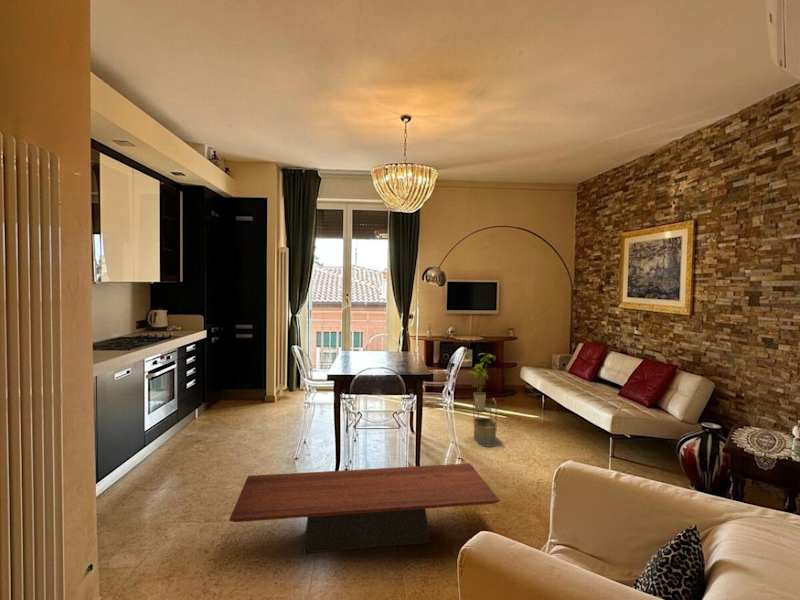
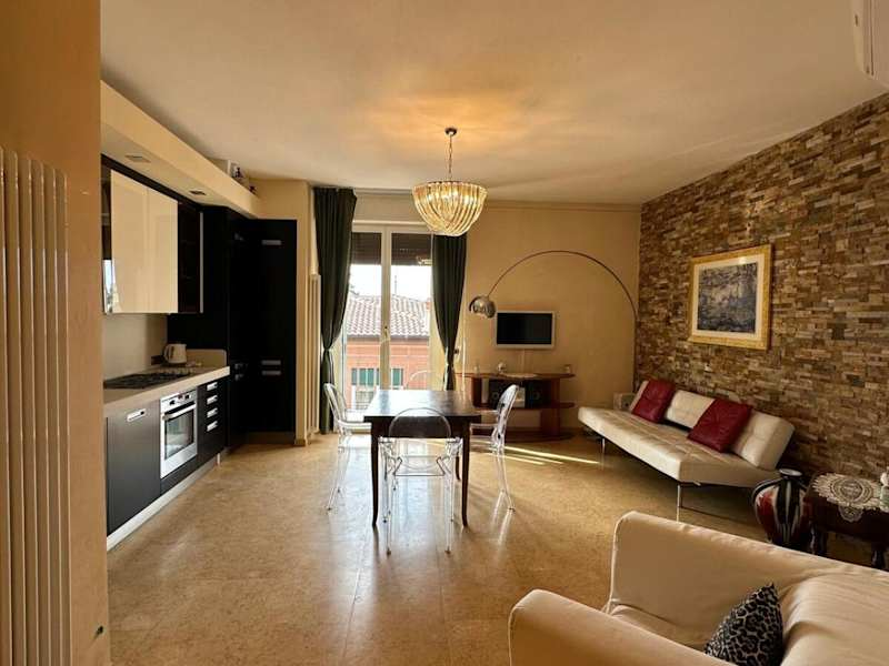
- house plant [467,352,497,412]
- basket [472,397,498,448]
- coffee table [228,462,500,555]
